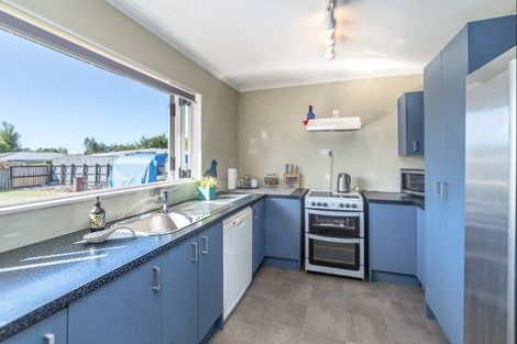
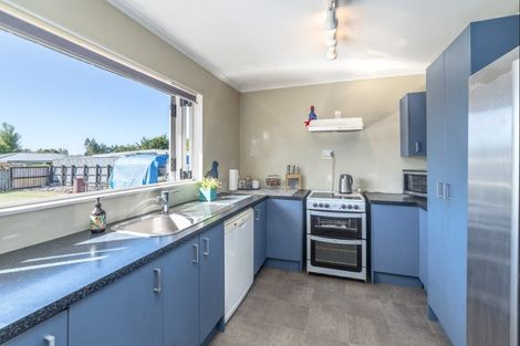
- spoon rest [82,224,136,244]
